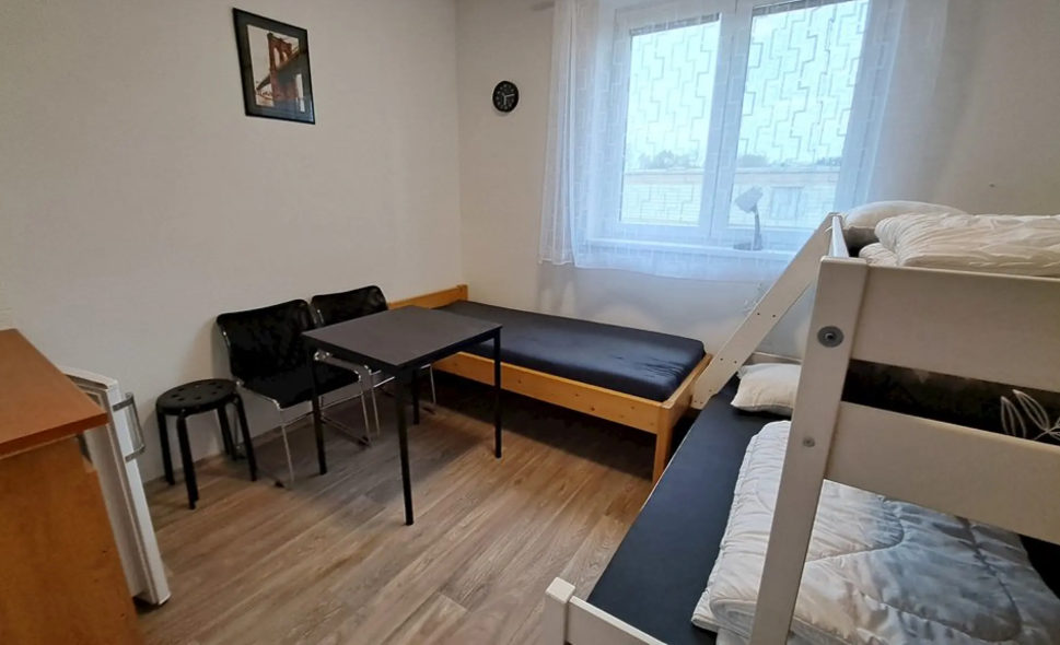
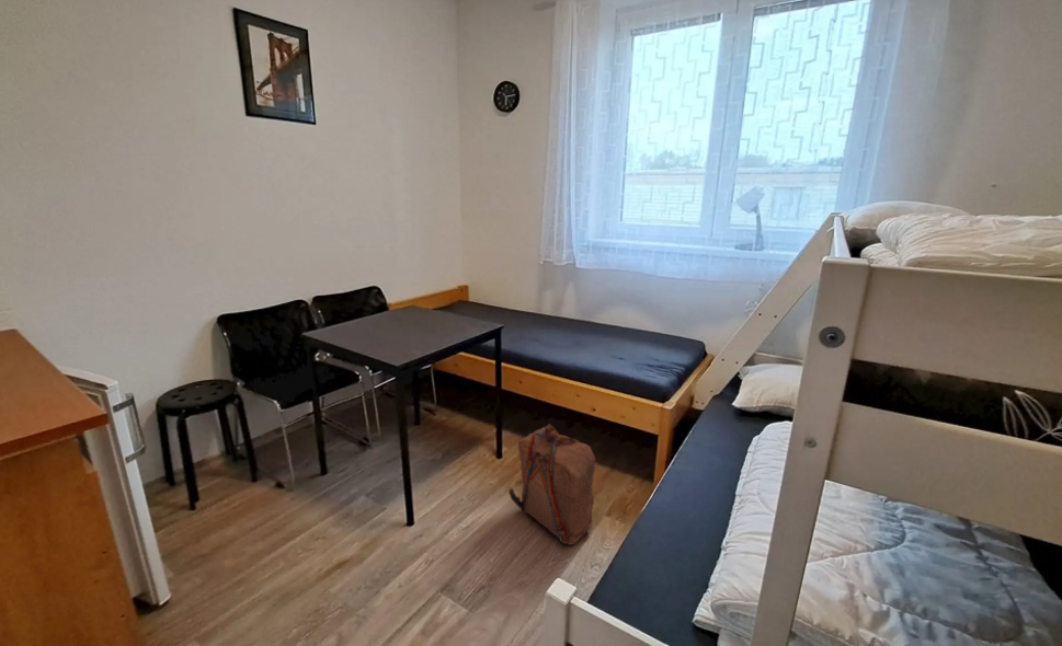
+ backpack [507,423,596,546]
